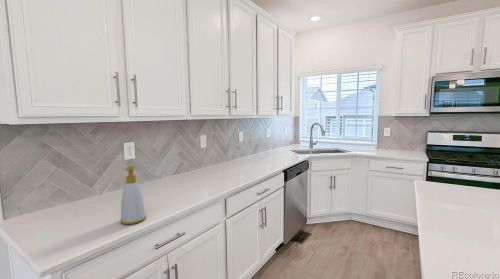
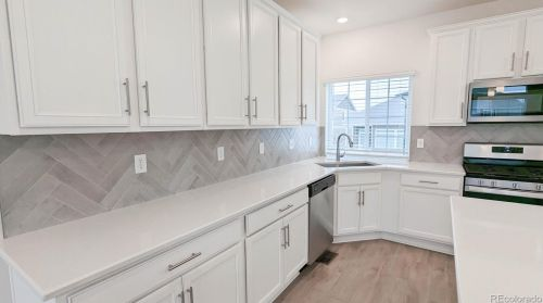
- soap bottle [119,165,147,225]
